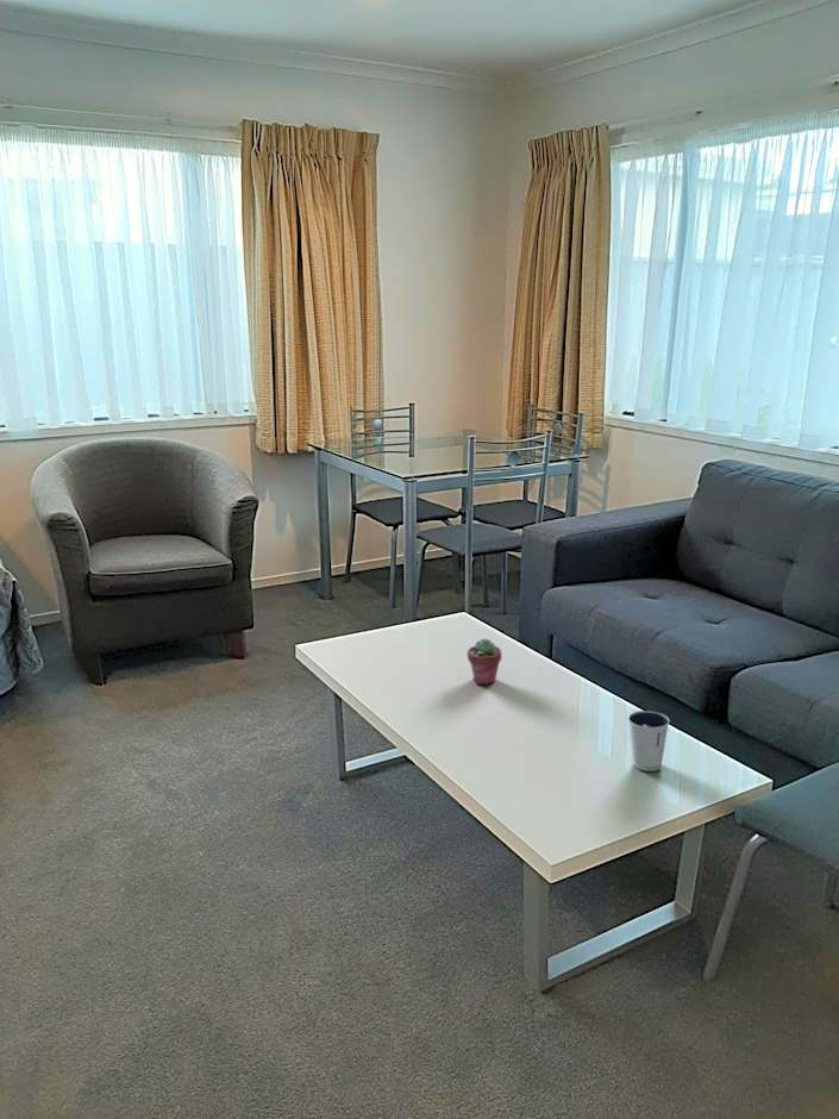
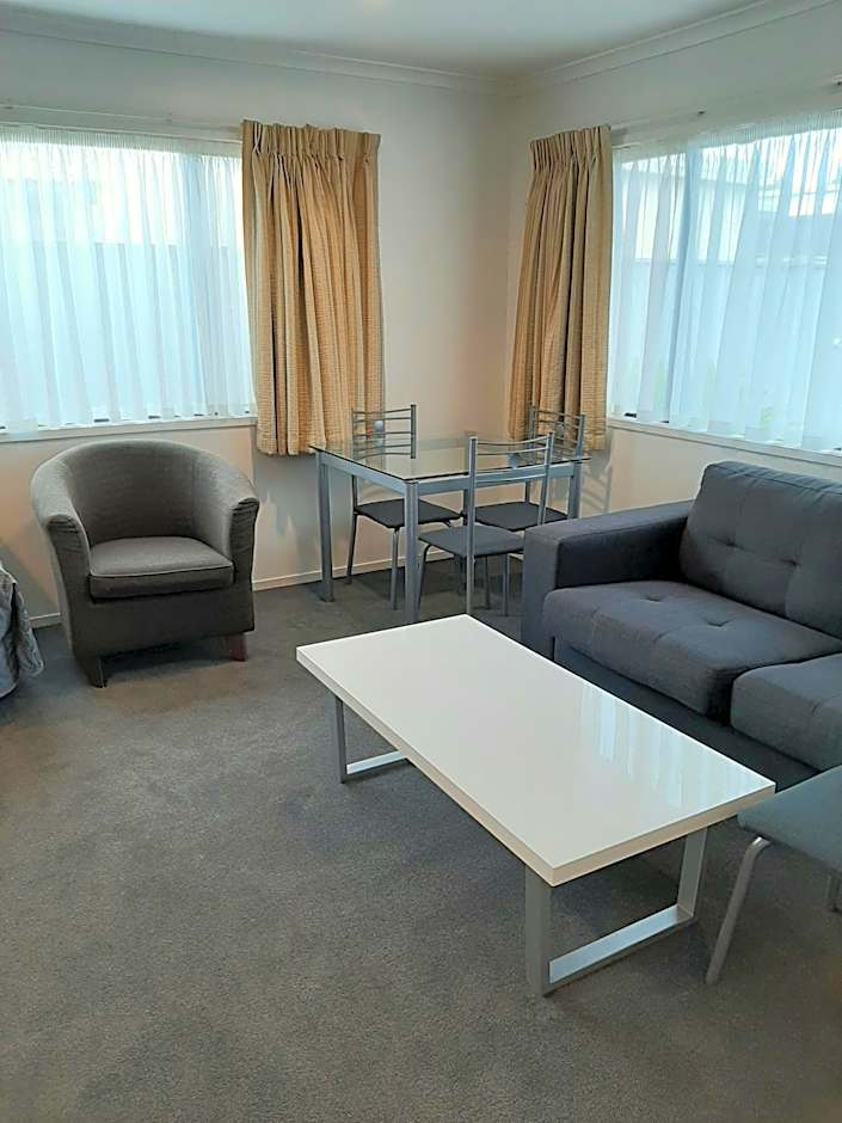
- dixie cup [627,709,670,773]
- potted succulent [467,638,502,686]
